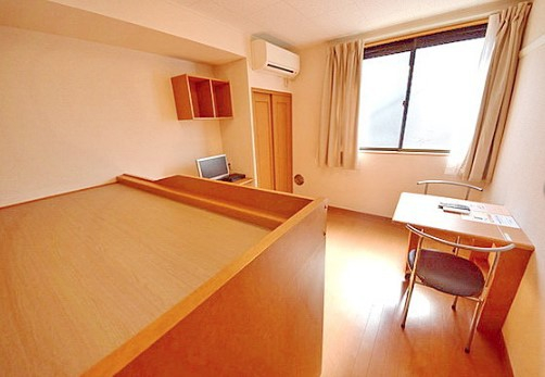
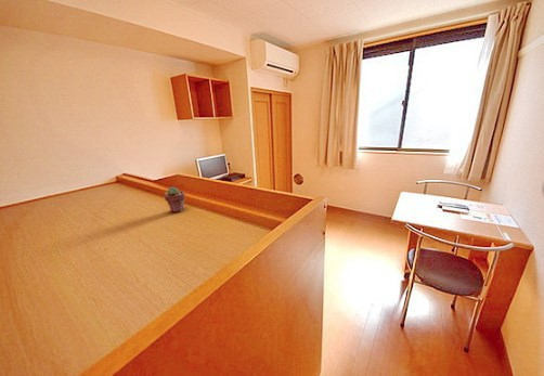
+ potted succulent [164,185,186,213]
